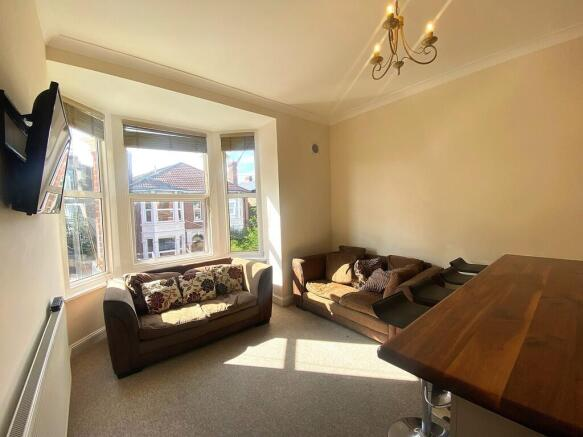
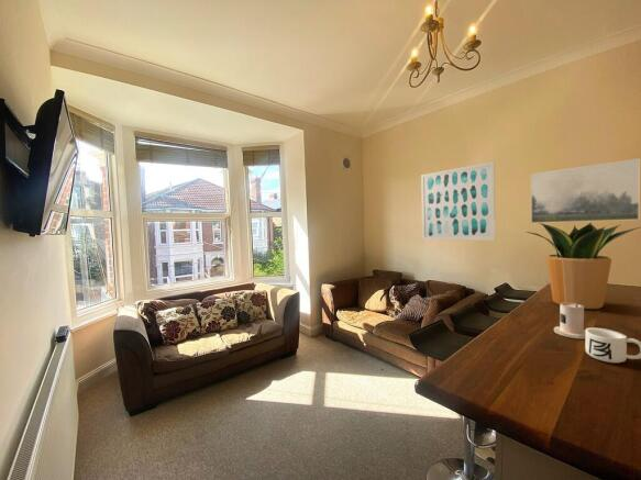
+ wall art [420,160,496,242]
+ potted plant [524,221,641,310]
+ mug [584,326,641,364]
+ candle [553,302,586,339]
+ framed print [530,157,641,224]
